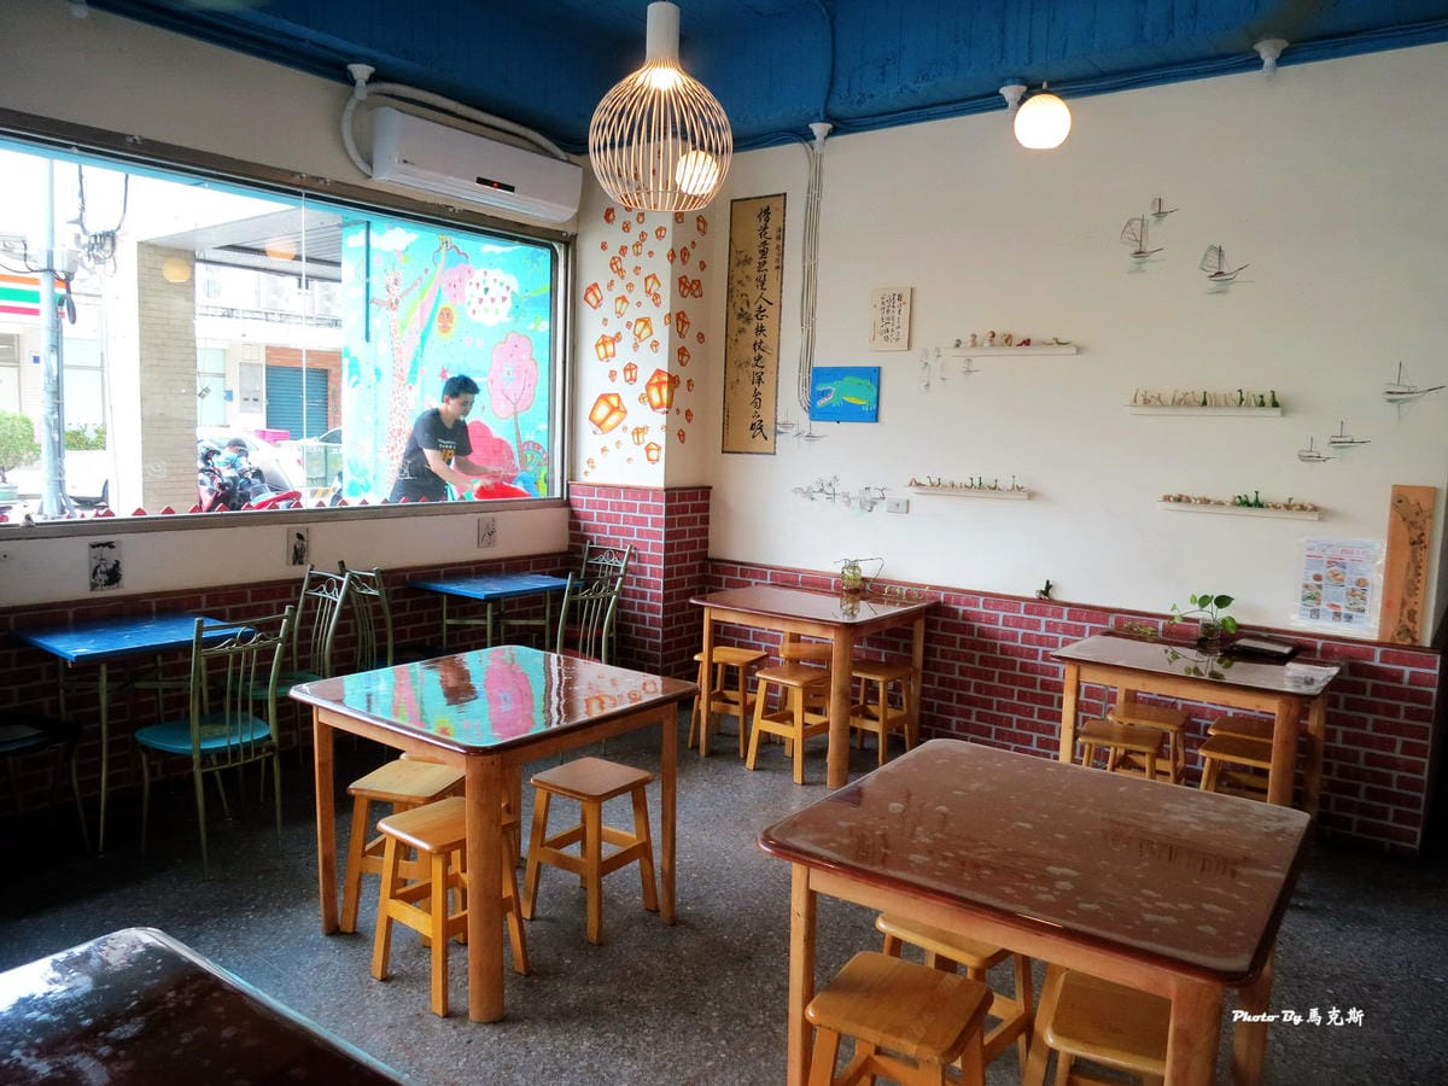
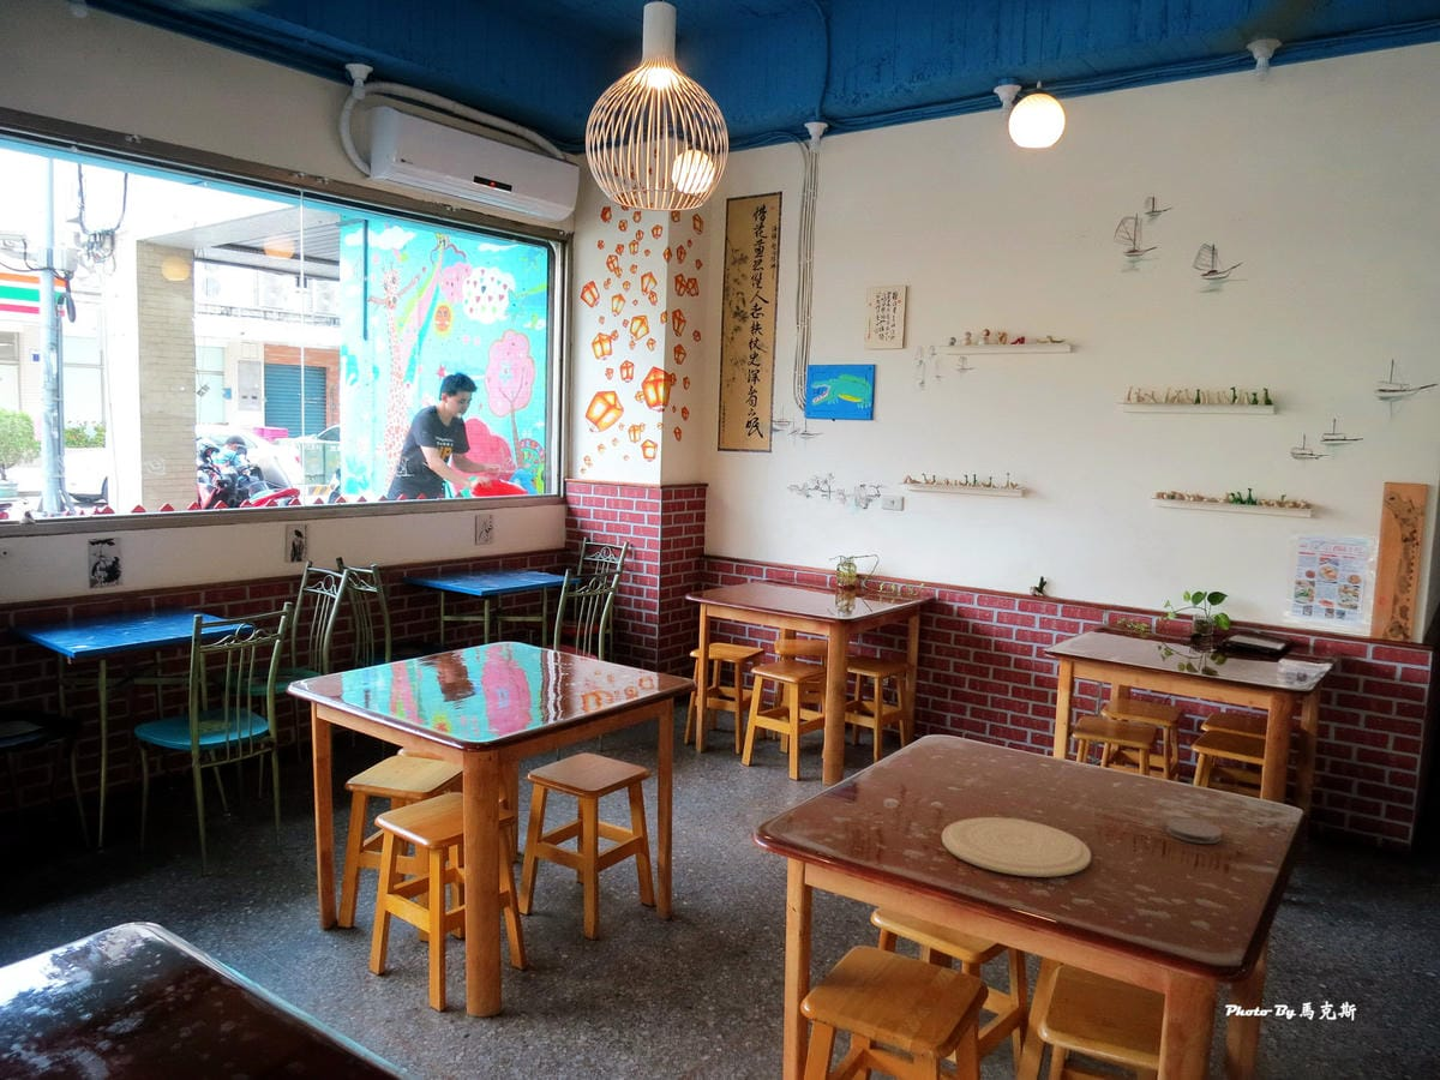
+ plate [941,816,1092,878]
+ coaster [1165,817,1223,845]
